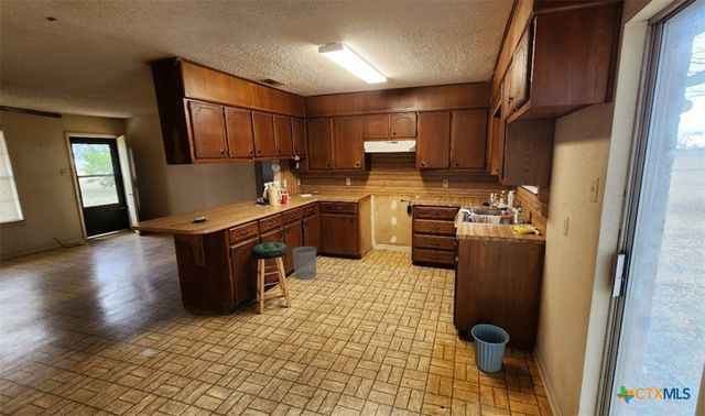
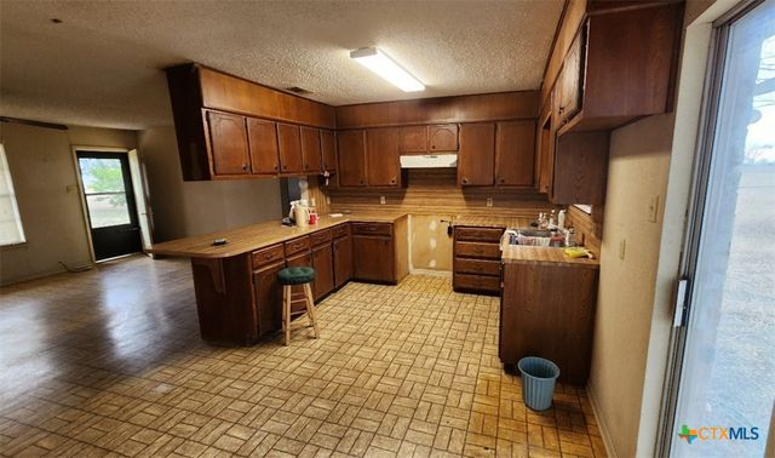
- waste bin [292,245,317,281]
